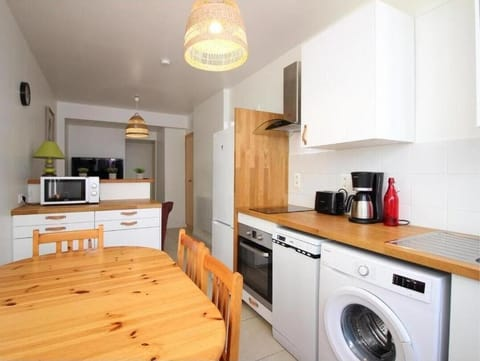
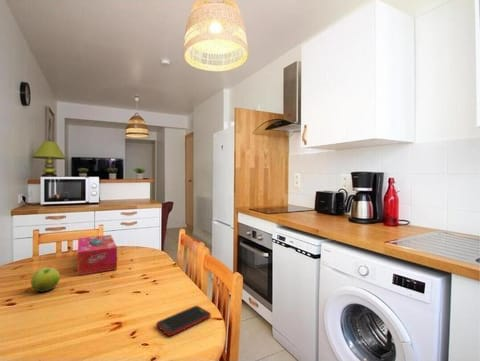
+ cell phone [155,305,212,337]
+ fruit [30,267,61,293]
+ tissue box [77,234,118,276]
